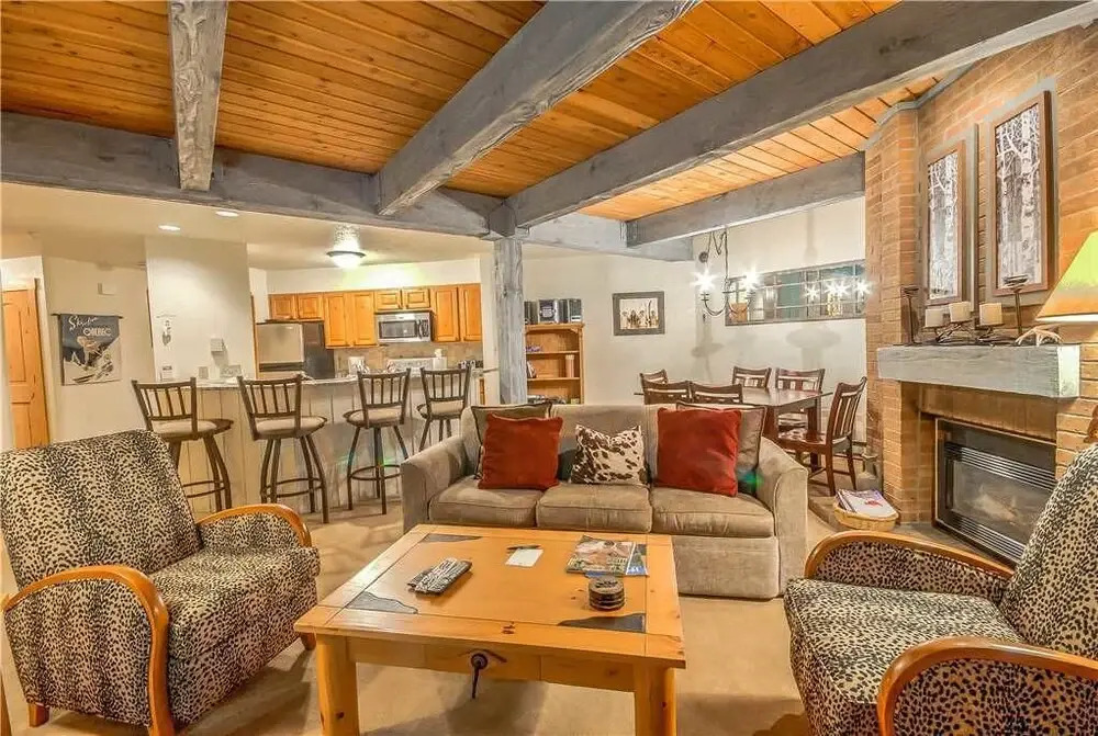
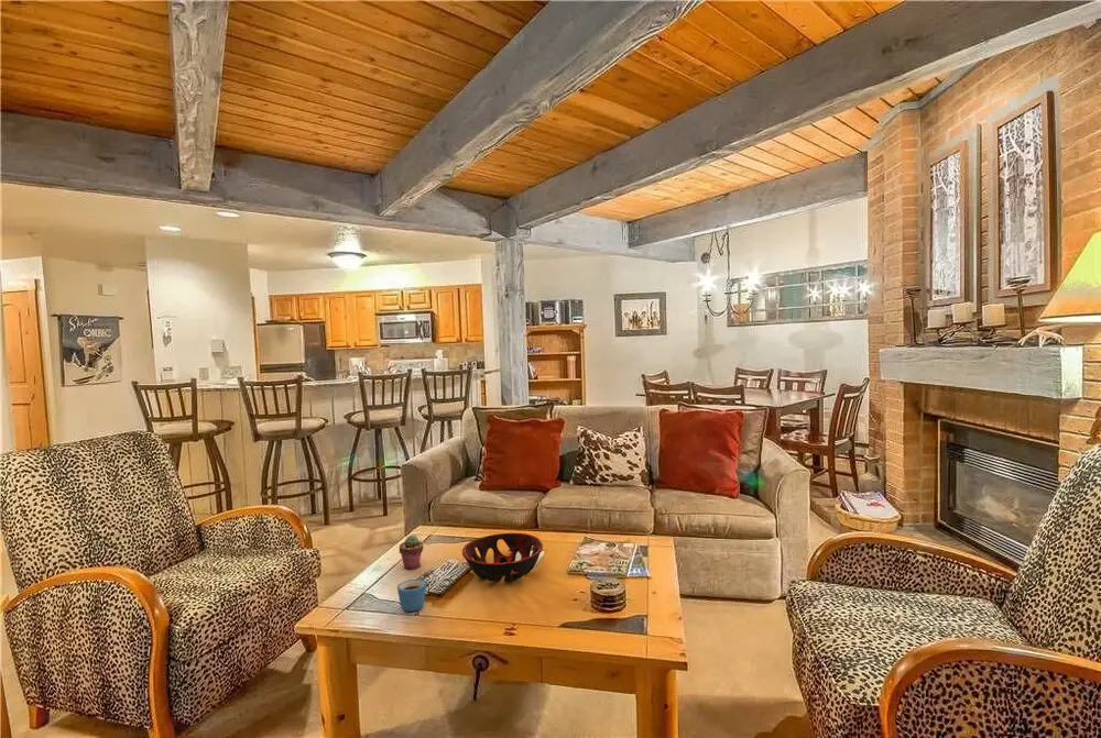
+ decorative bowl [461,532,544,583]
+ mug [396,579,428,613]
+ potted succulent [399,535,424,571]
